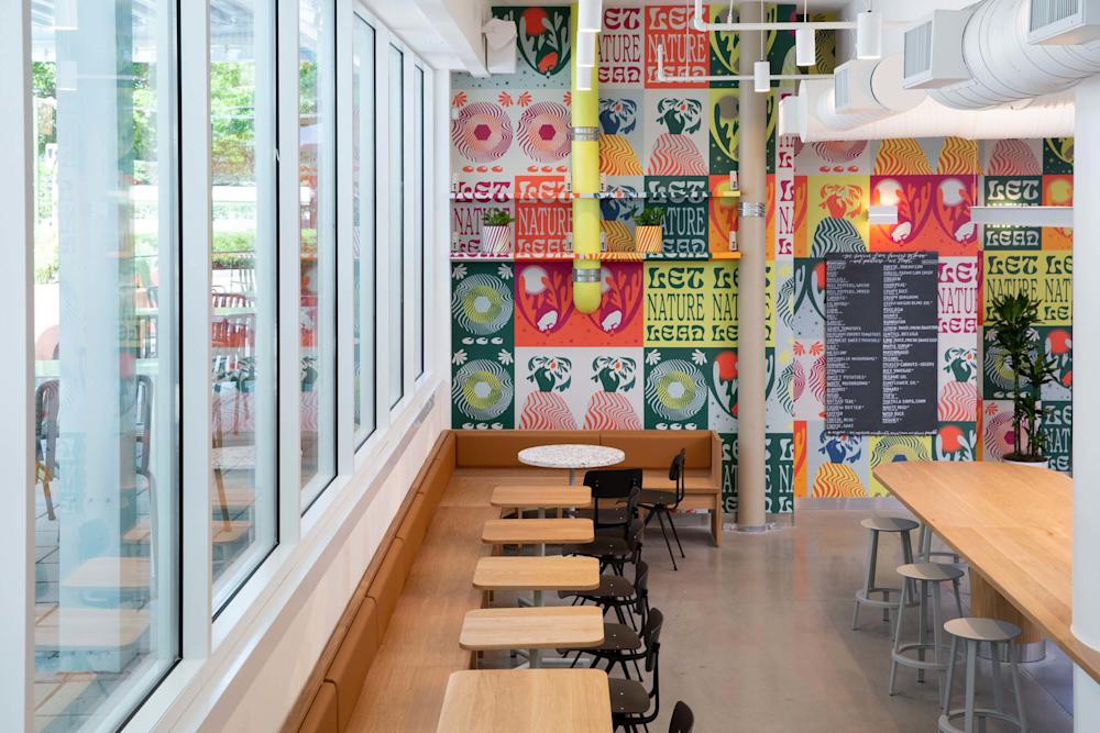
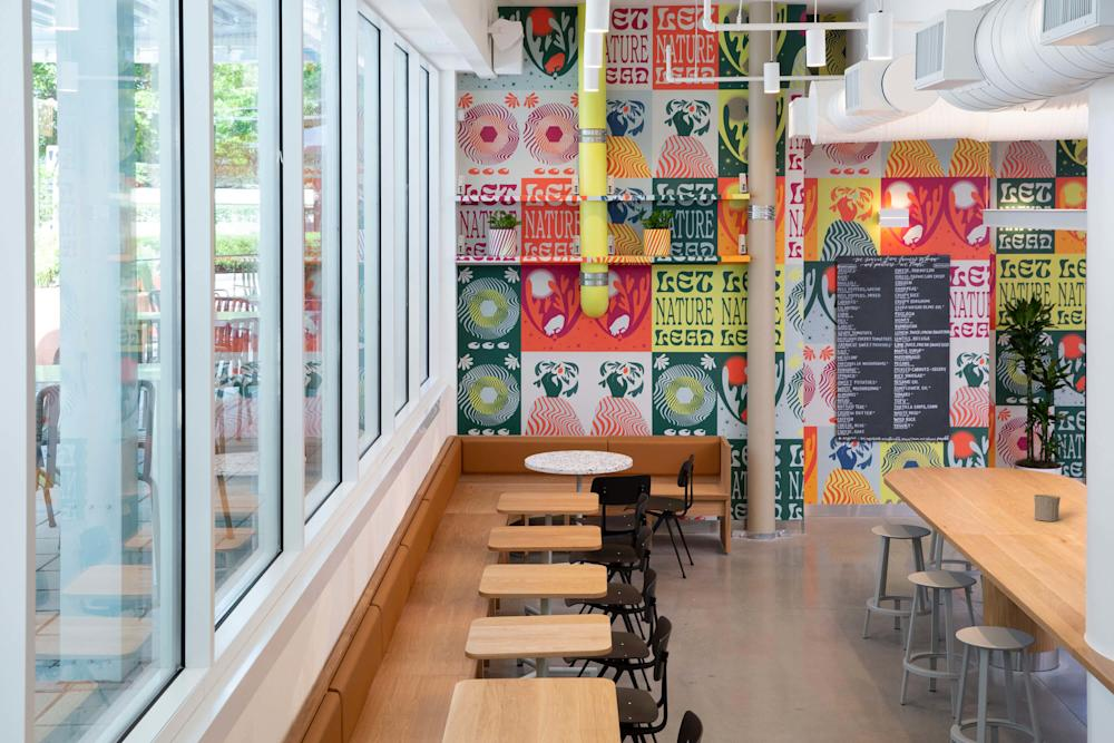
+ cup [1033,493,1062,522]
